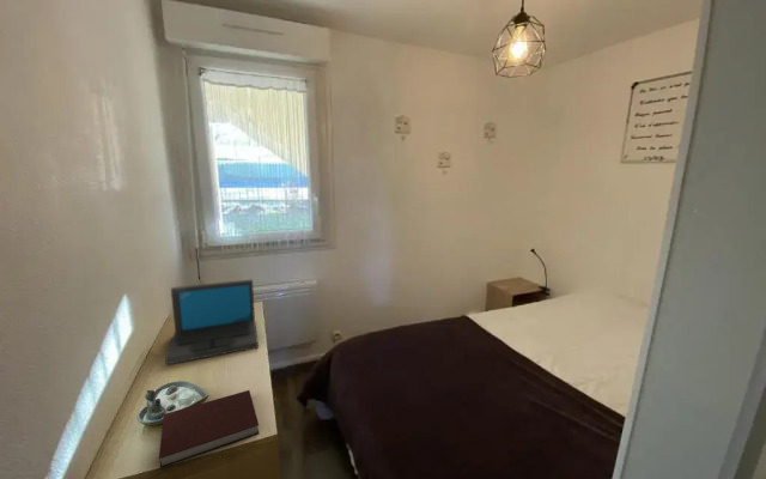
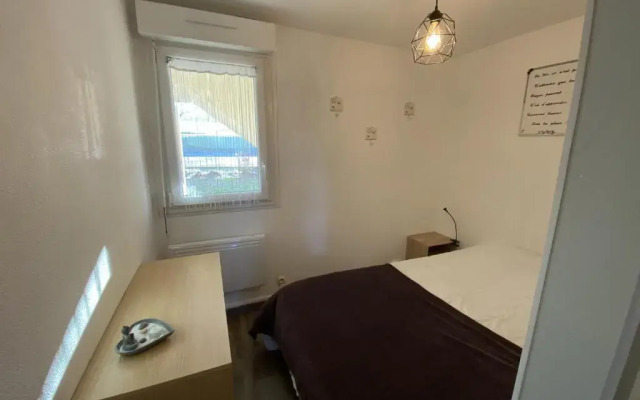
- notebook [158,389,261,469]
- laptop [164,278,260,365]
